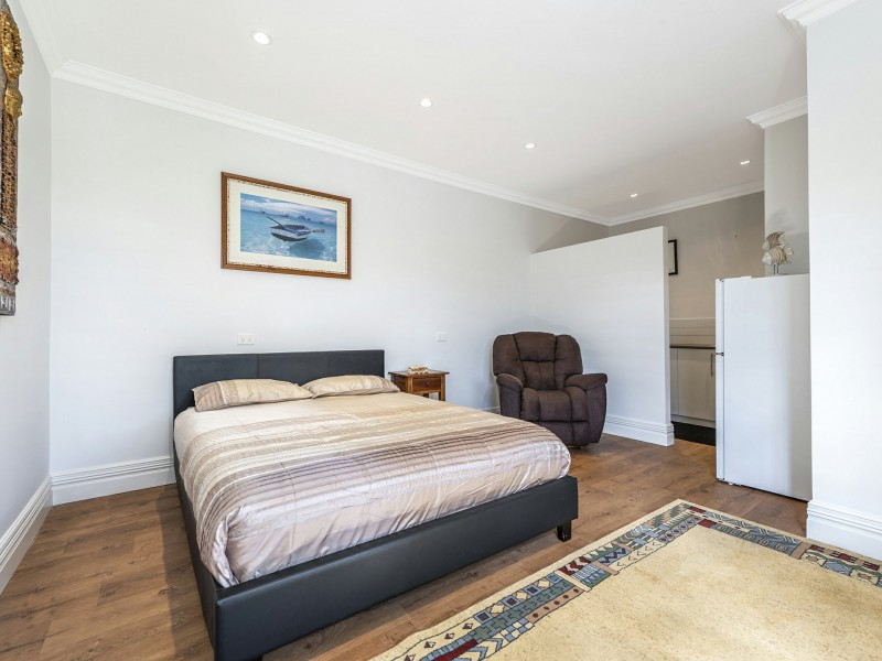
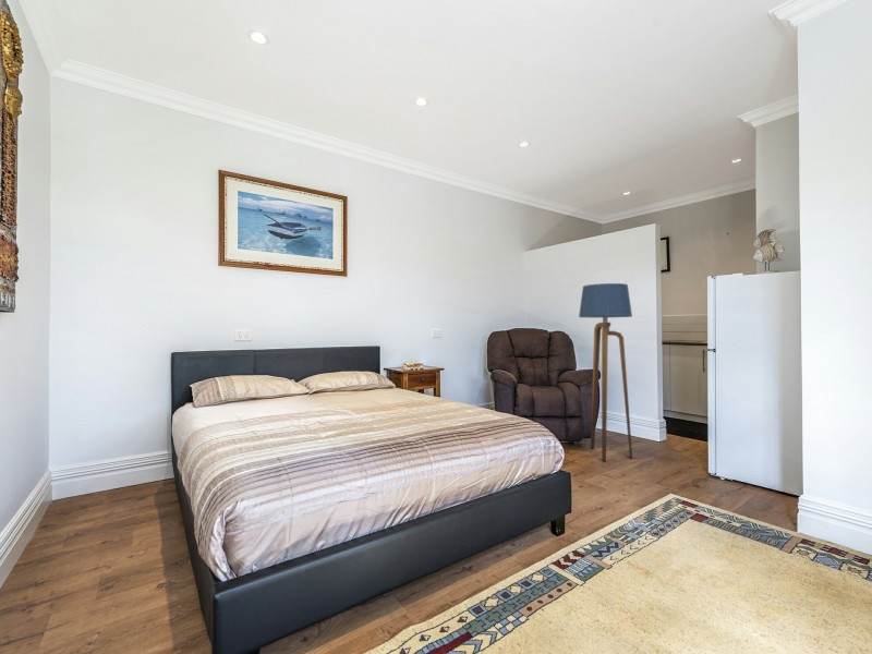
+ floor lamp [578,282,633,463]
